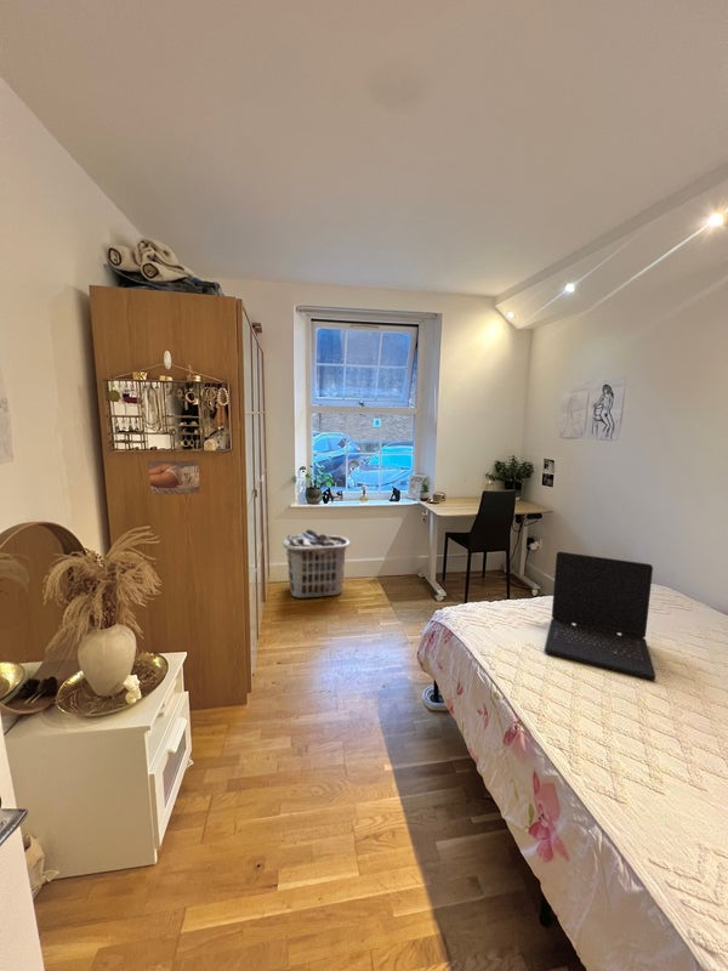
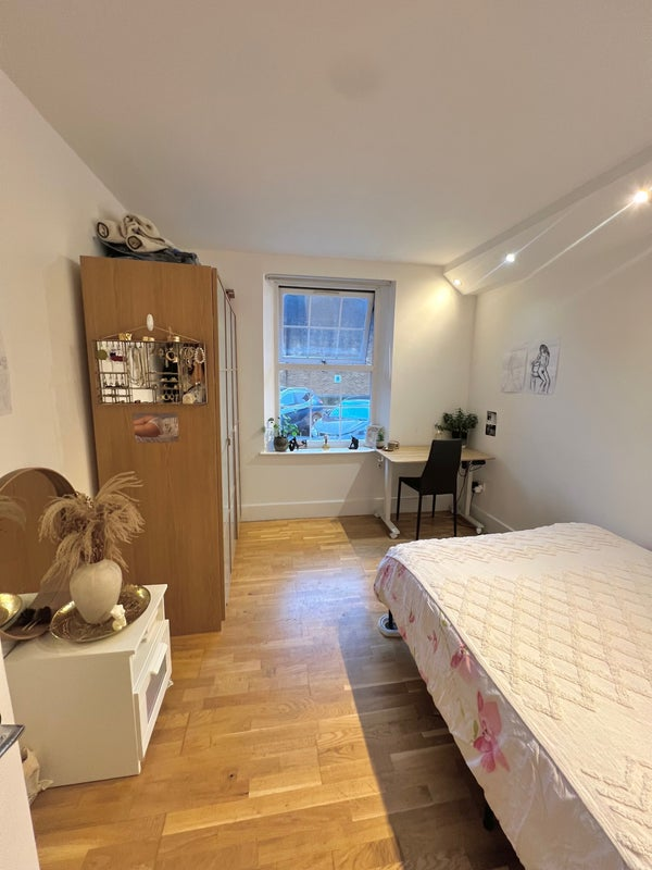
- laptop [544,551,656,681]
- clothes hamper [281,529,351,600]
